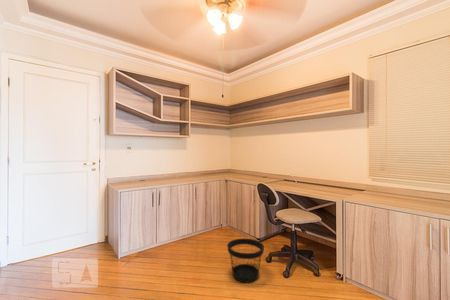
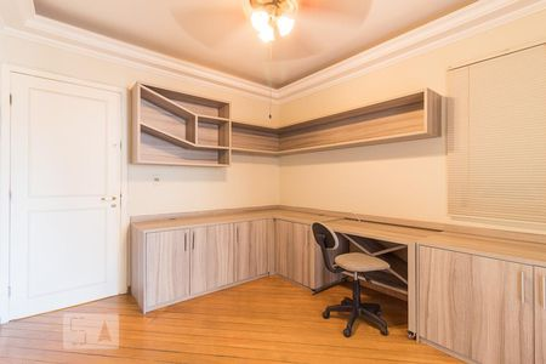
- wastebasket [226,237,265,284]
